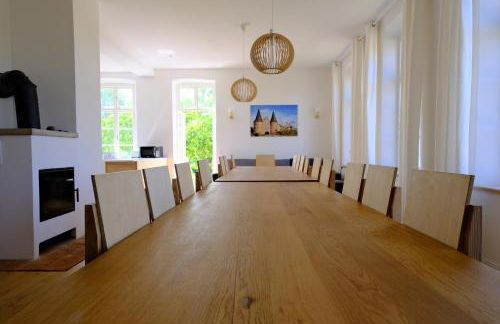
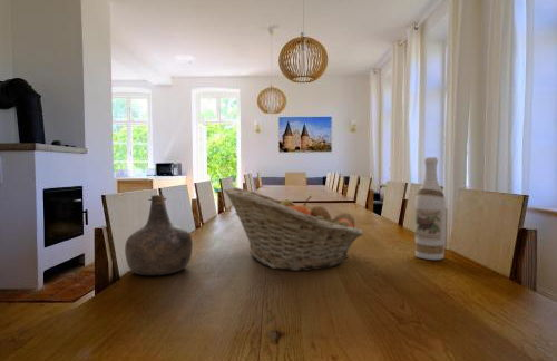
+ wine bottle [413,156,447,261]
+ bottle [124,194,194,276]
+ fruit basket [223,186,364,272]
